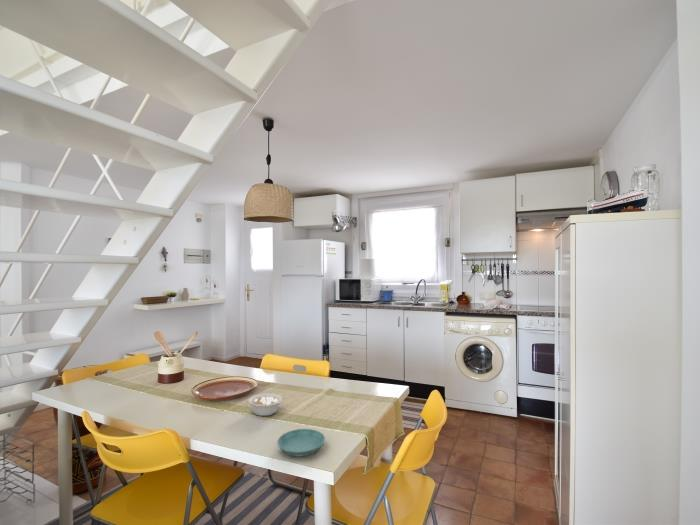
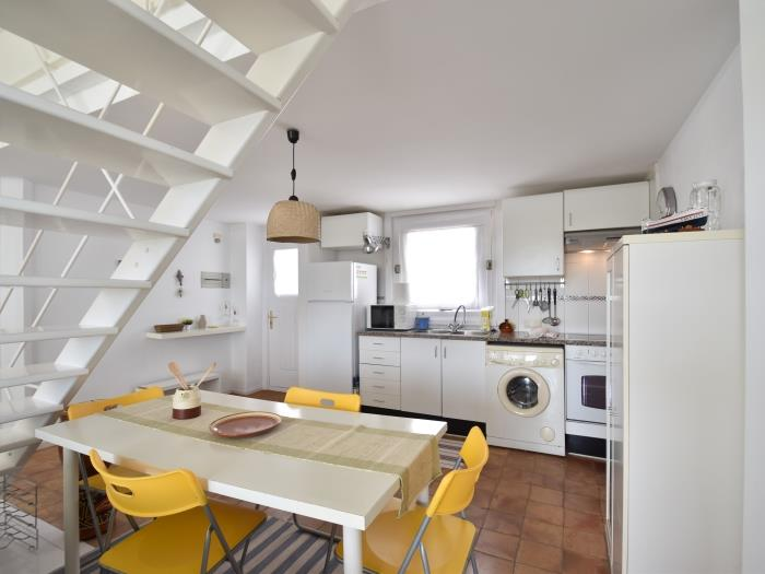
- legume [247,392,283,417]
- saucer [276,428,326,458]
